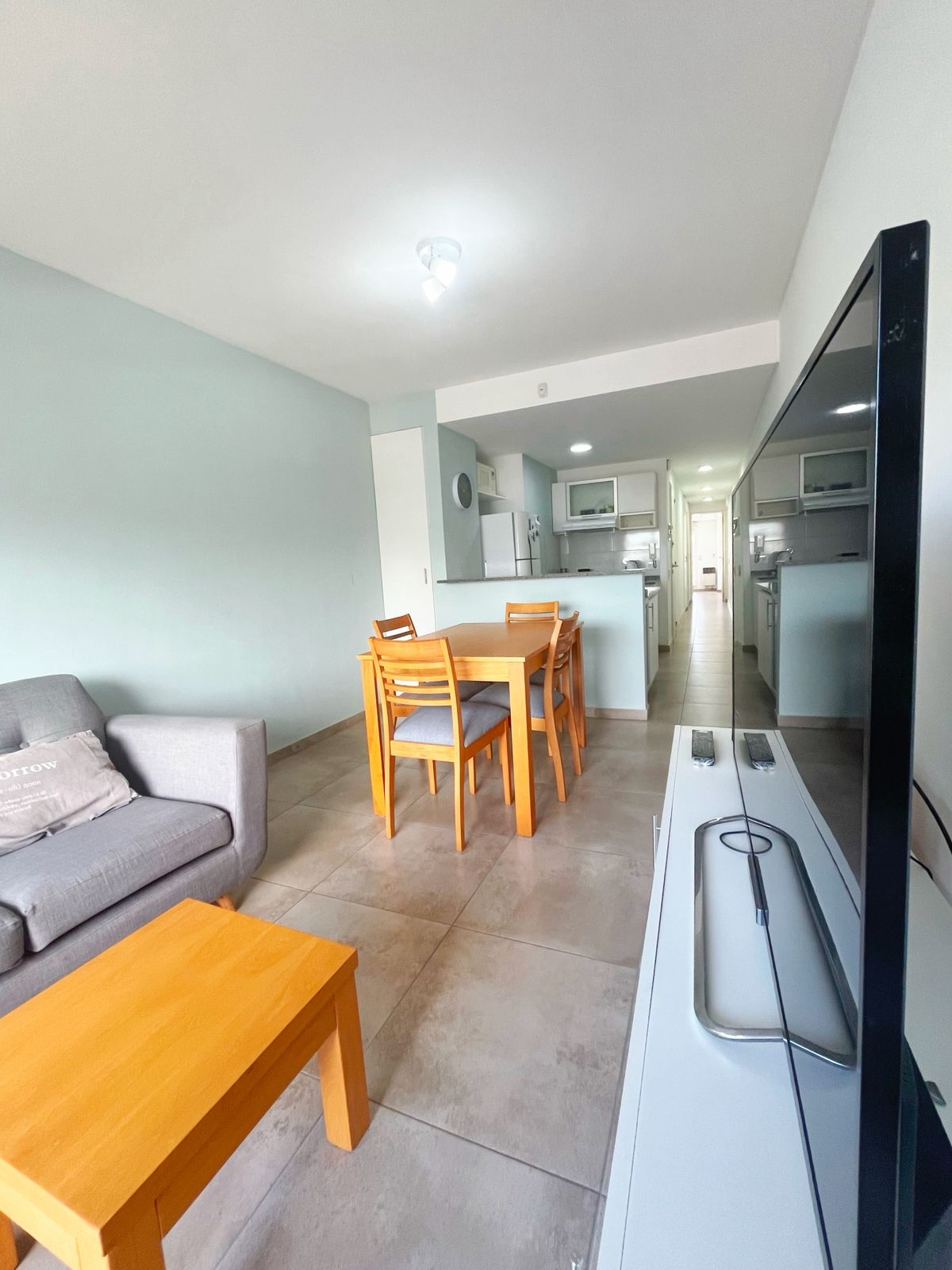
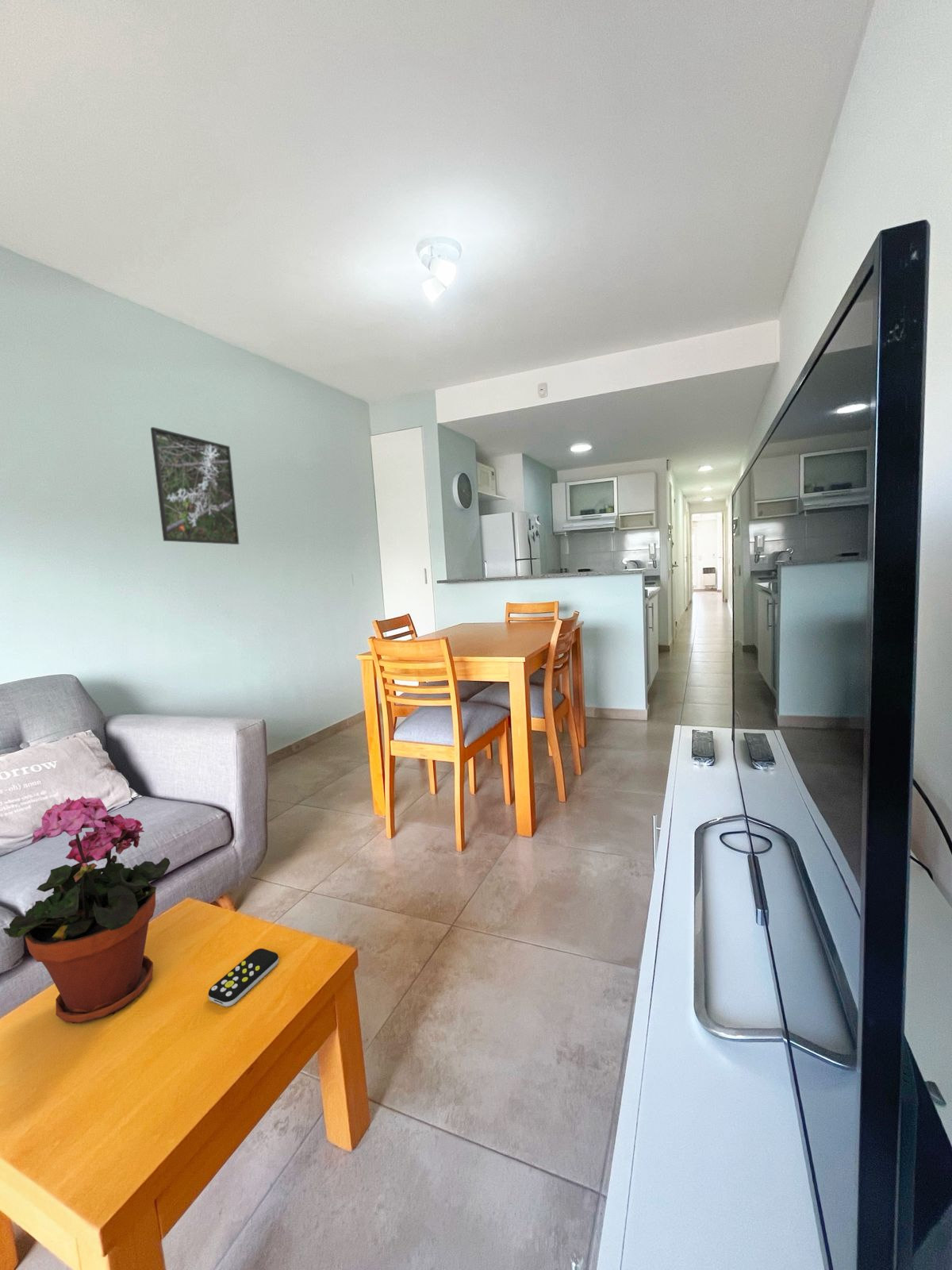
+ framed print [150,426,240,545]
+ potted plant [2,795,171,1024]
+ remote control [208,948,279,1007]
